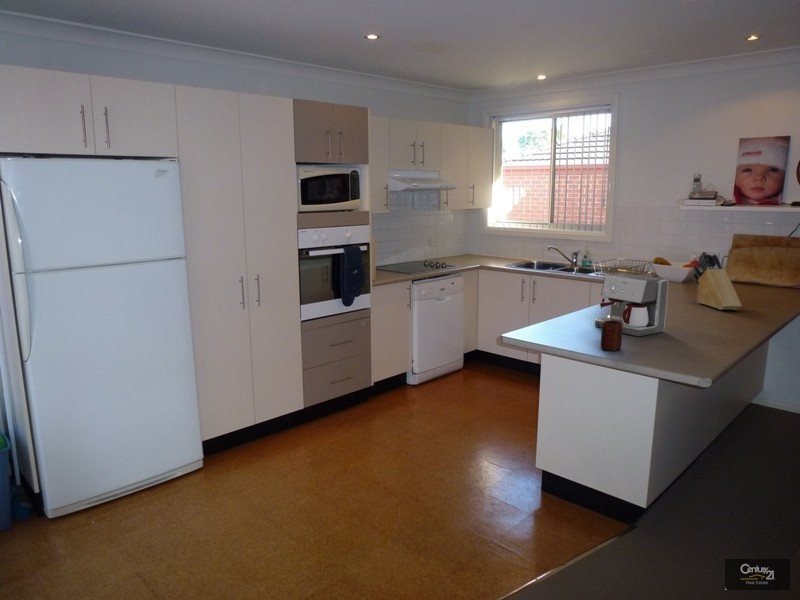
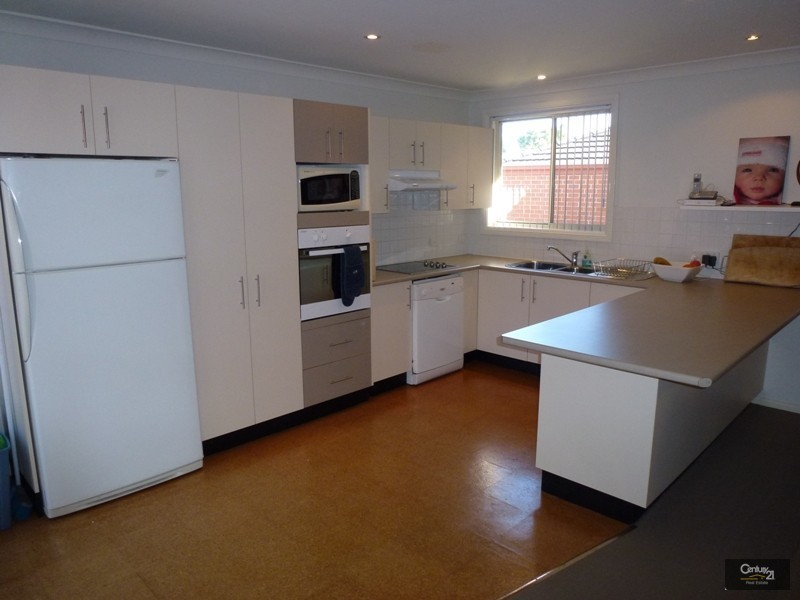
- mug [600,321,623,352]
- coffee maker [594,272,669,337]
- knife block [691,251,743,311]
